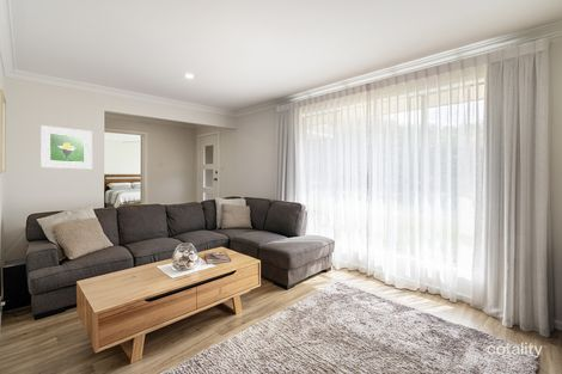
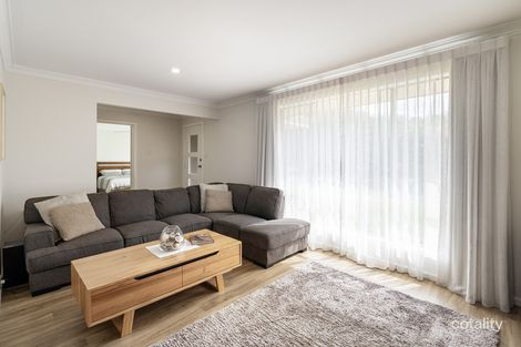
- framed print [39,124,93,170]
